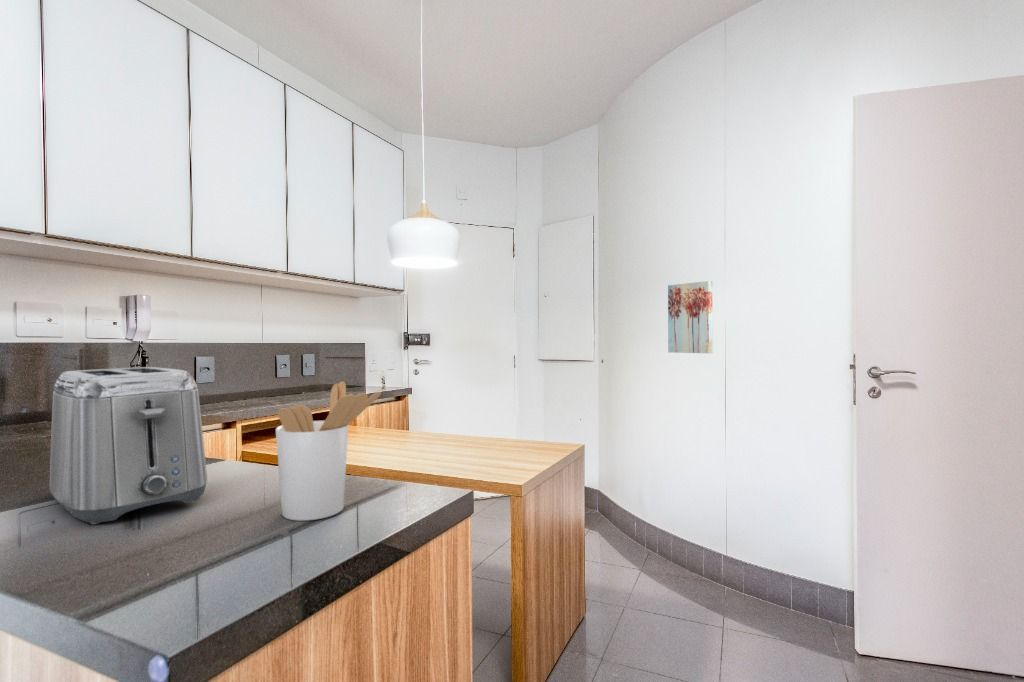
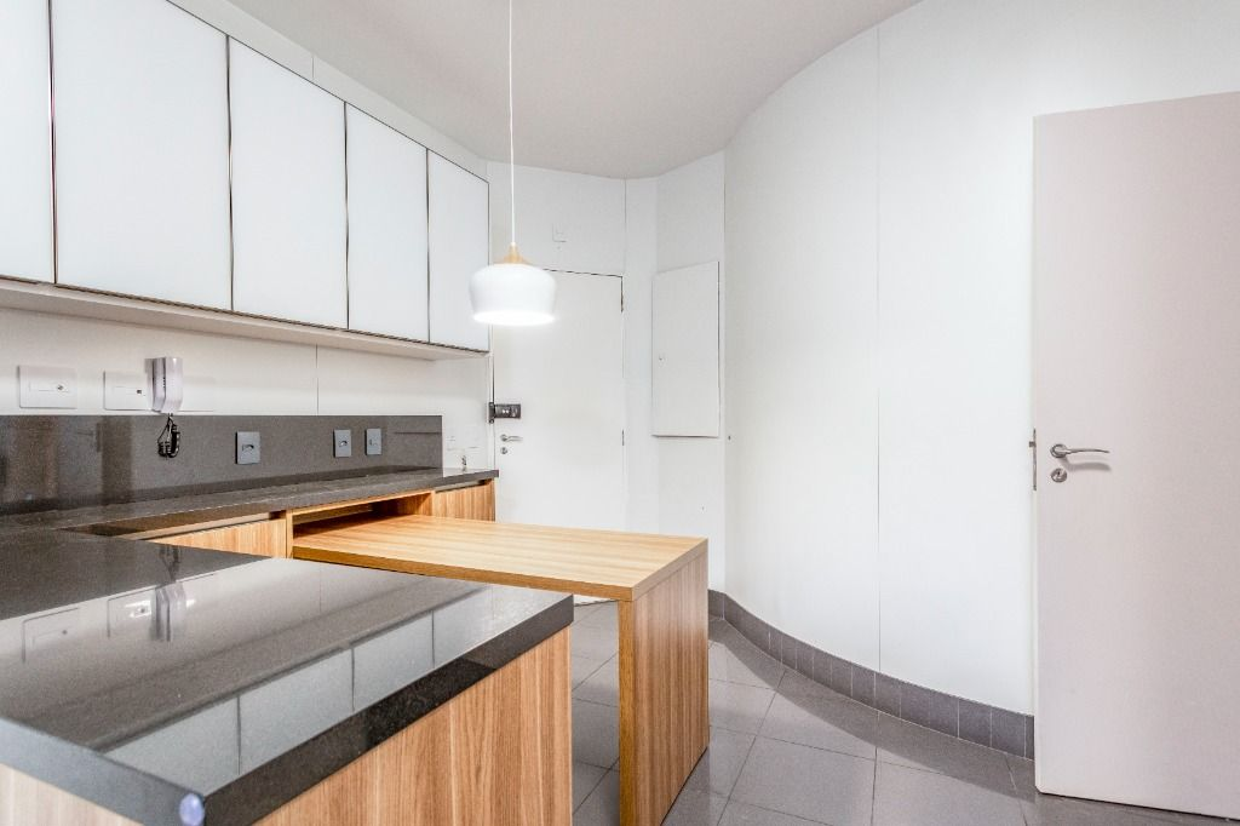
- wall art [667,280,714,354]
- utensil holder [275,381,382,522]
- toaster [49,366,208,525]
